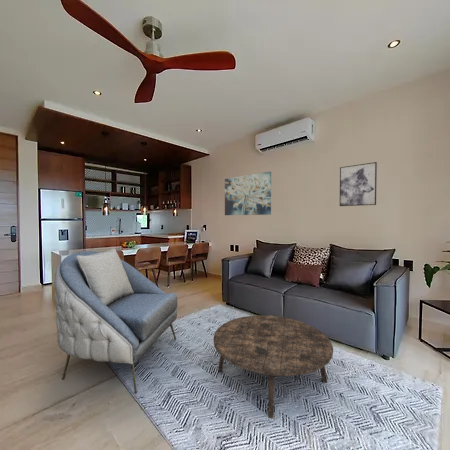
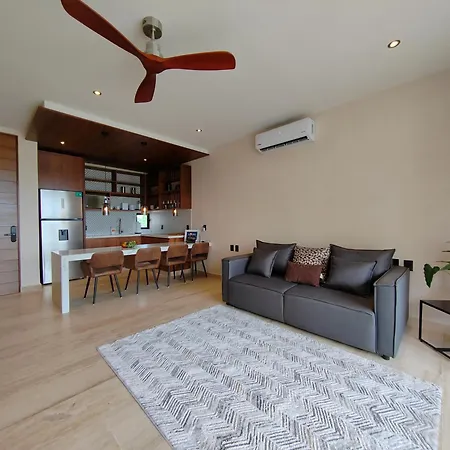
- wall art [339,161,378,207]
- wall art [224,171,272,216]
- coffee table [212,314,334,420]
- armchair [53,248,178,394]
